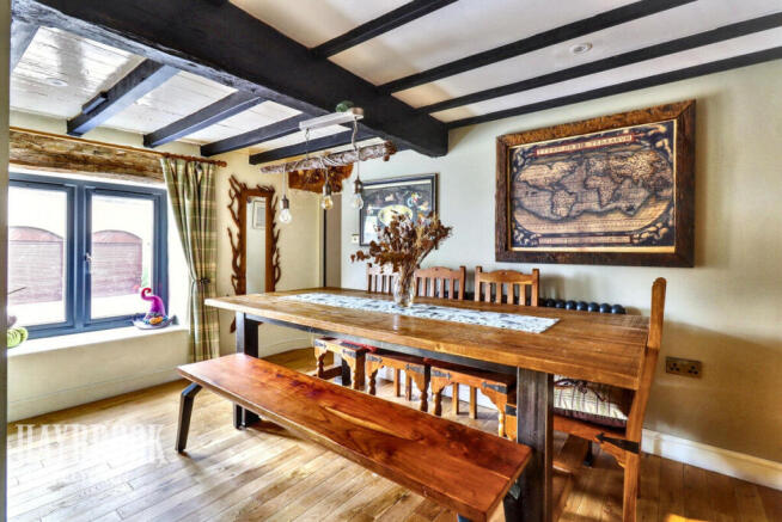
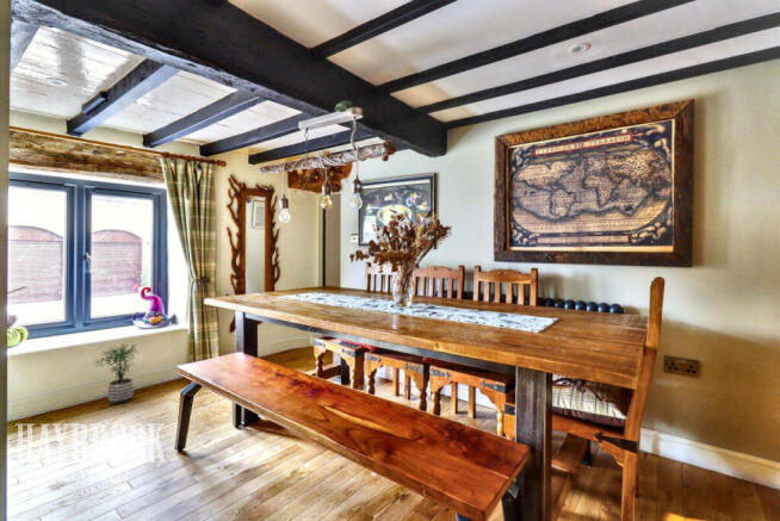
+ potted plant [92,342,140,405]
